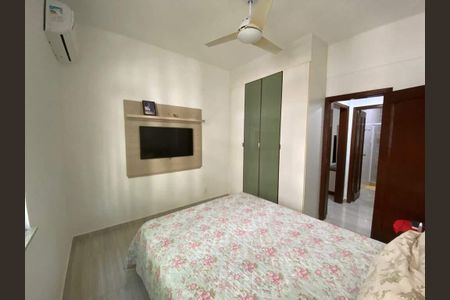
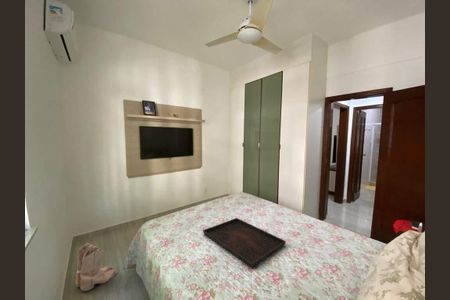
+ boots [75,242,118,292]
+ serving tray [202,217,287,269]
